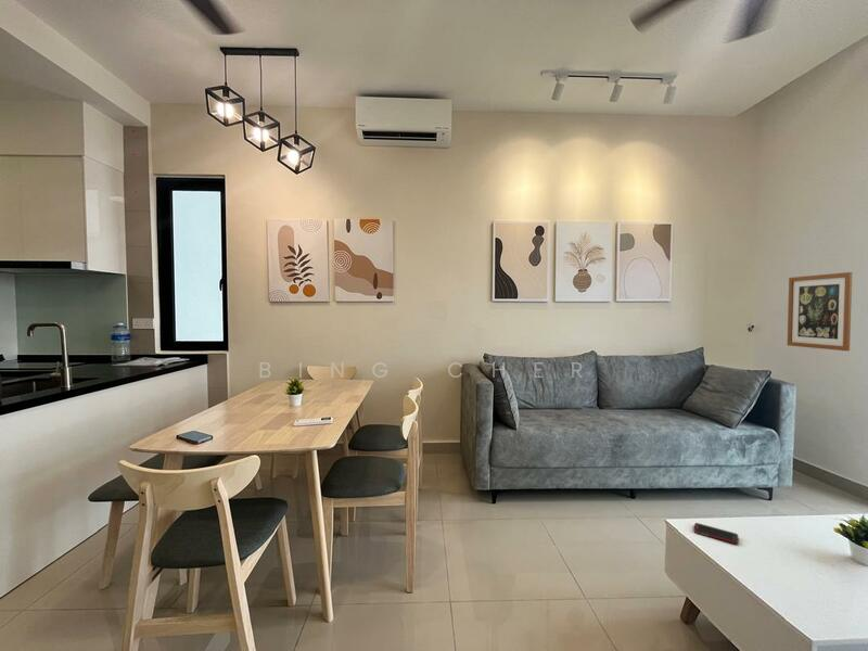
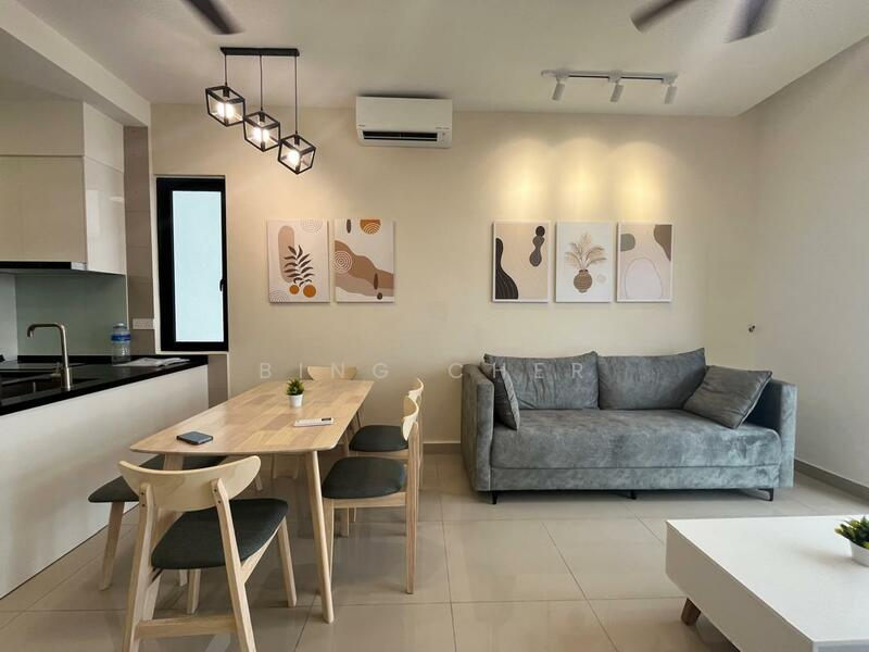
- cell phone [692,522,739,546]
- wall art [787,271,853,352]
